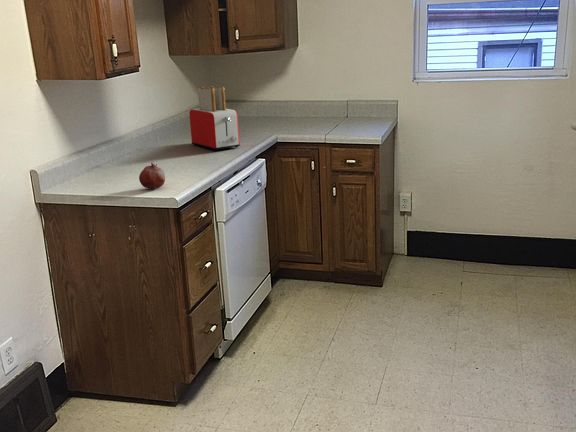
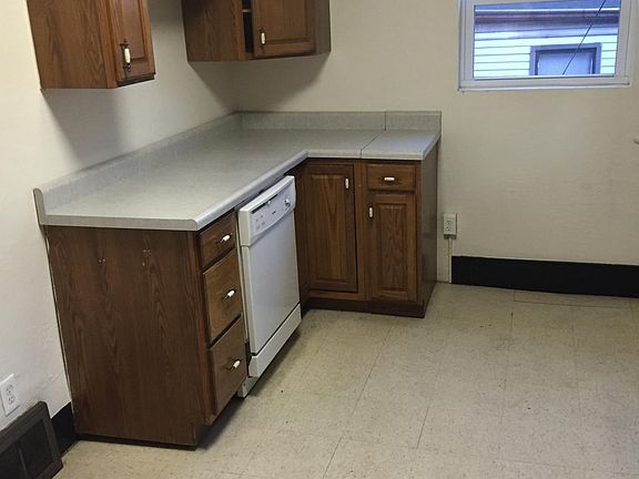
- fruit [138,162,166,190]
- toaster [188,85,241,152]
